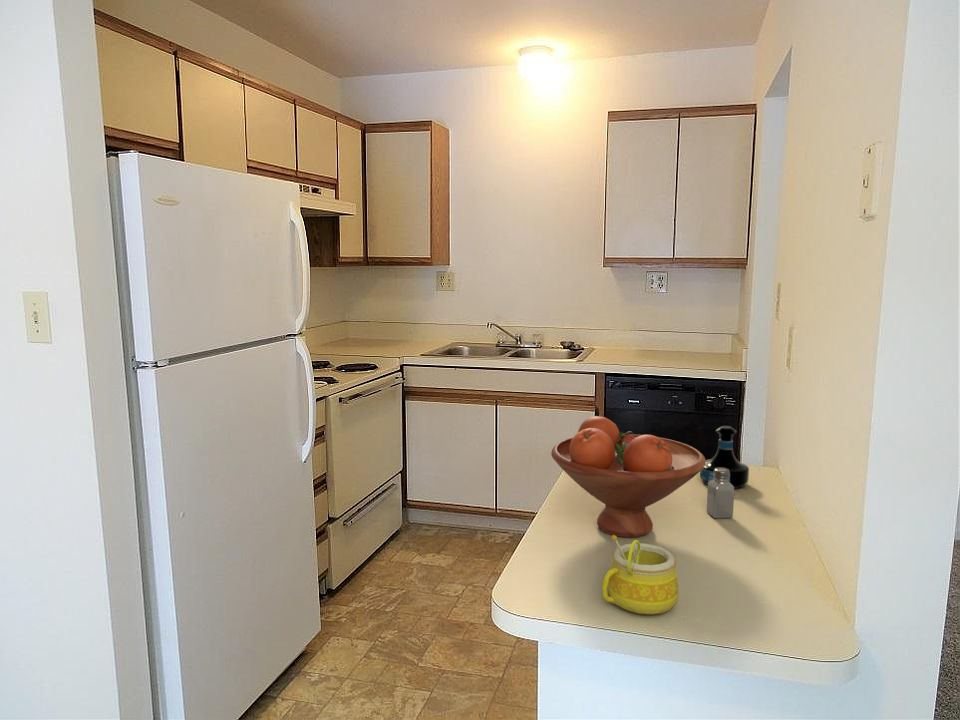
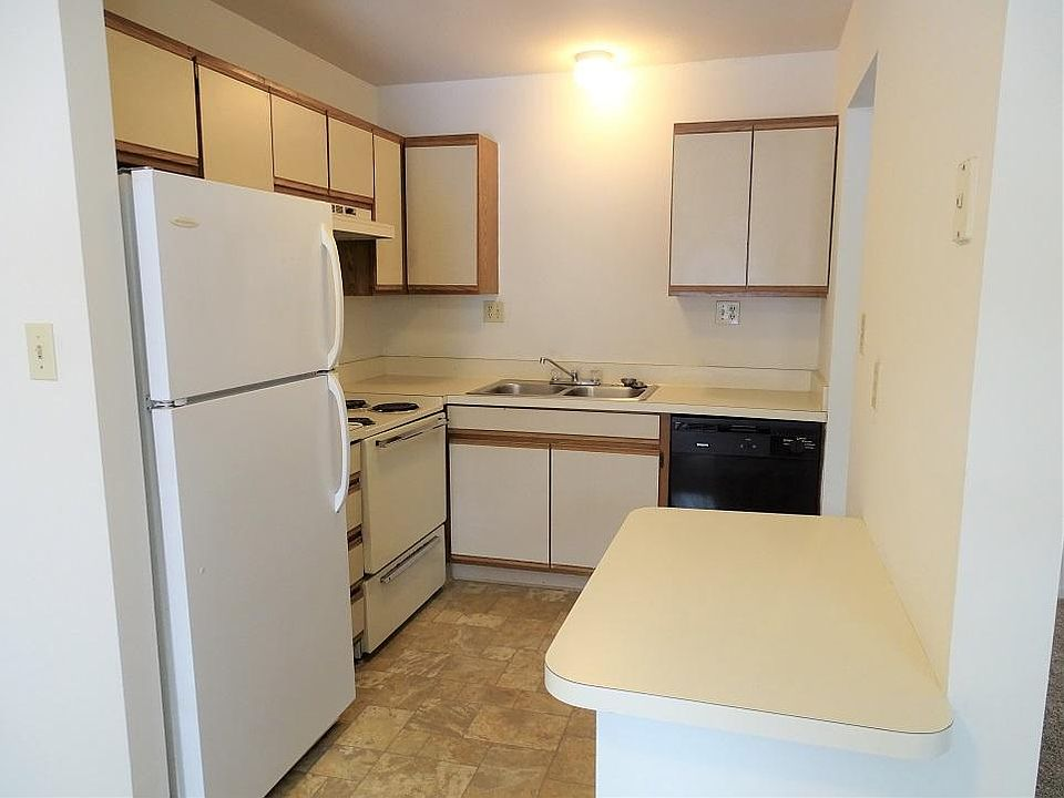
- fruit bowl [550,415,706,538]
- saltshaker [706,468,735,519]
- tequila bottle [699,425,750,490]
- mug [601,535,679,616]
